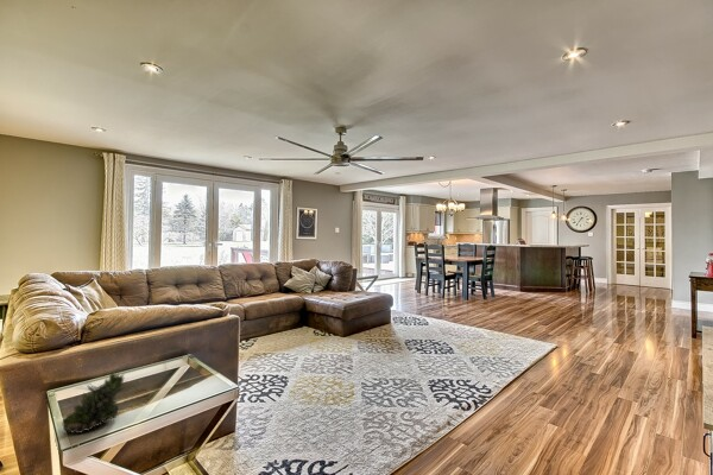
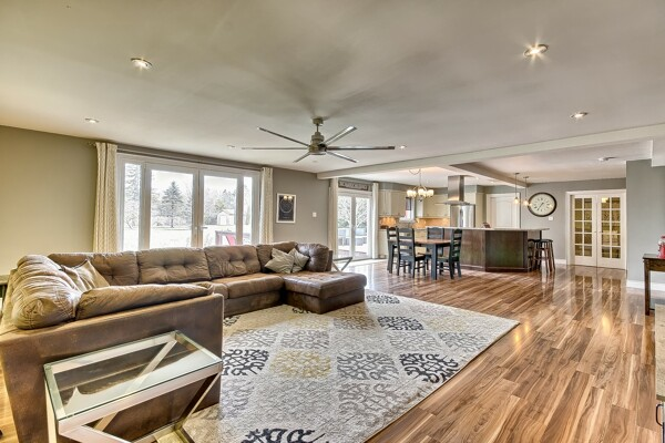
- succulent plant [61,370,127,435]
